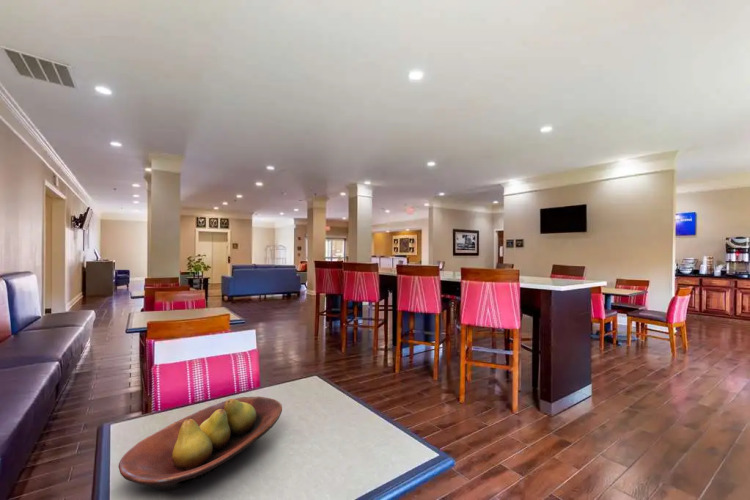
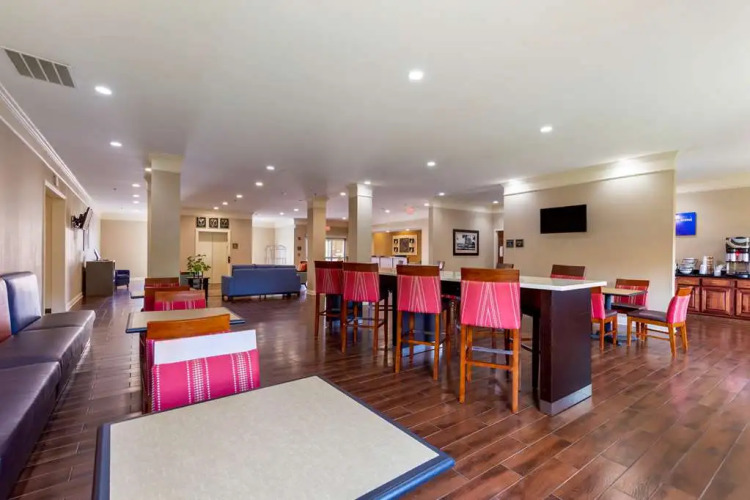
- fruit bowl [118,395,283,492]
